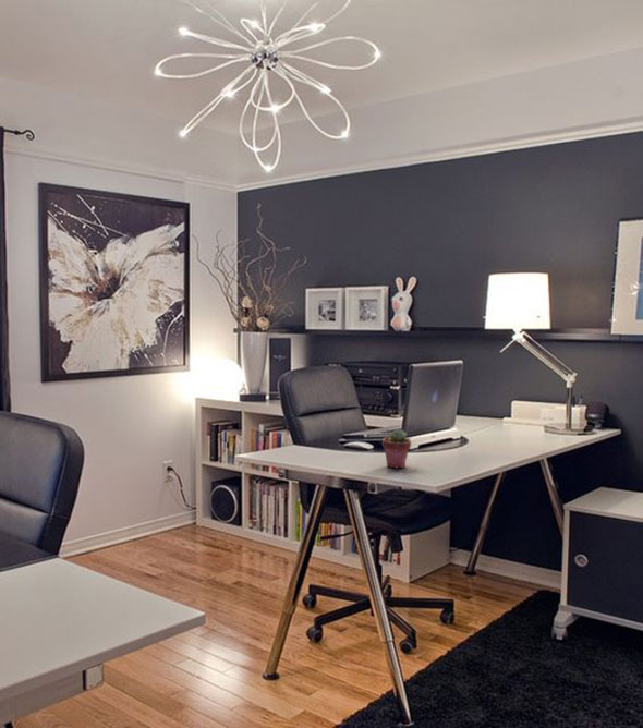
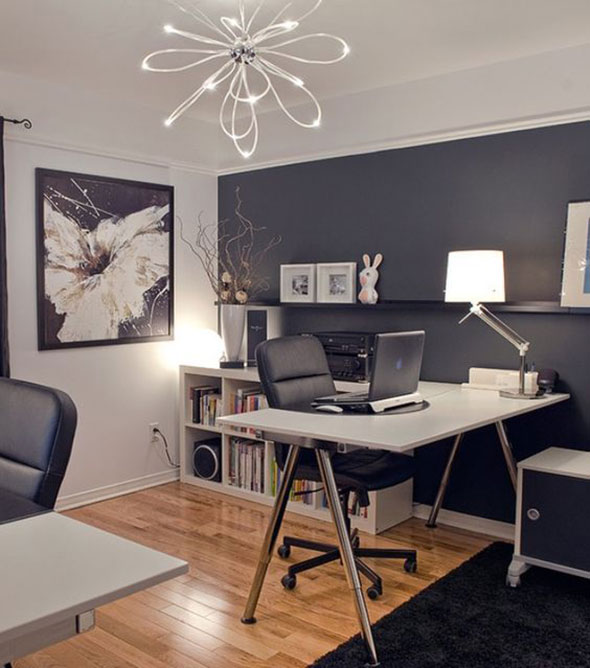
- potted succulent [381,428,412,470]
